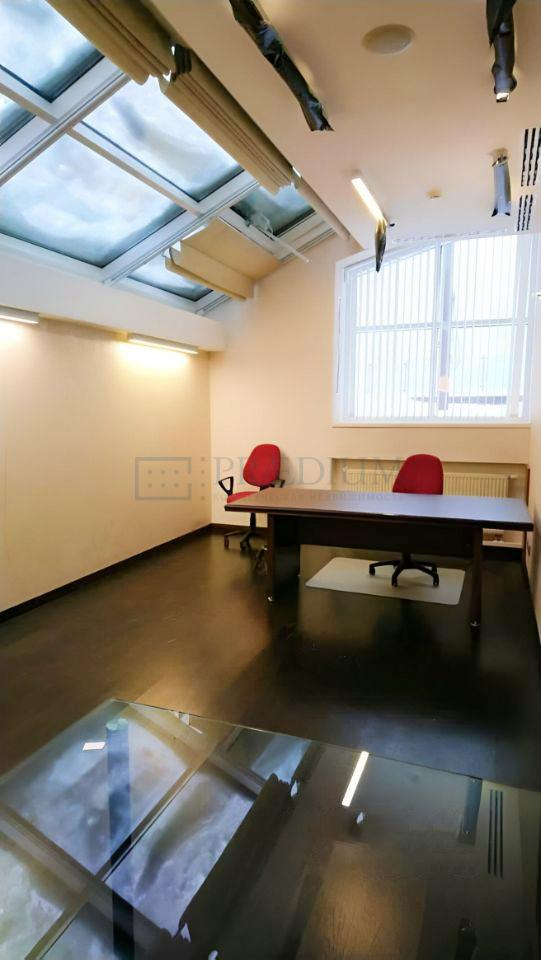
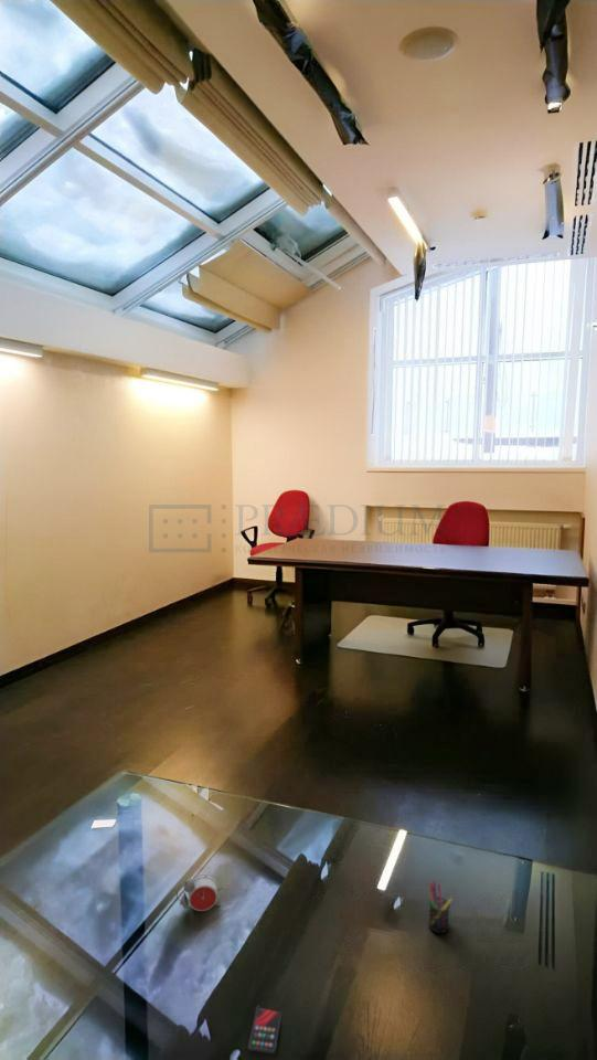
+ smartphone [247,1005,284,1054]
+ pen holder [427,881,454,934]
+ alarm clock [175,873,225,912]
